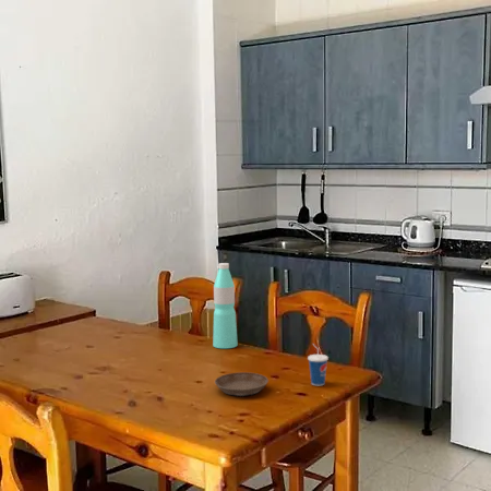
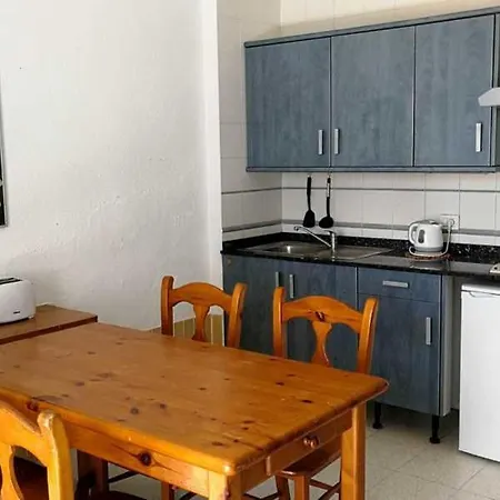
- cup [307,343,330,386]
- saucer [214,371,270,397]
- water bottle [212,262,239,349]
